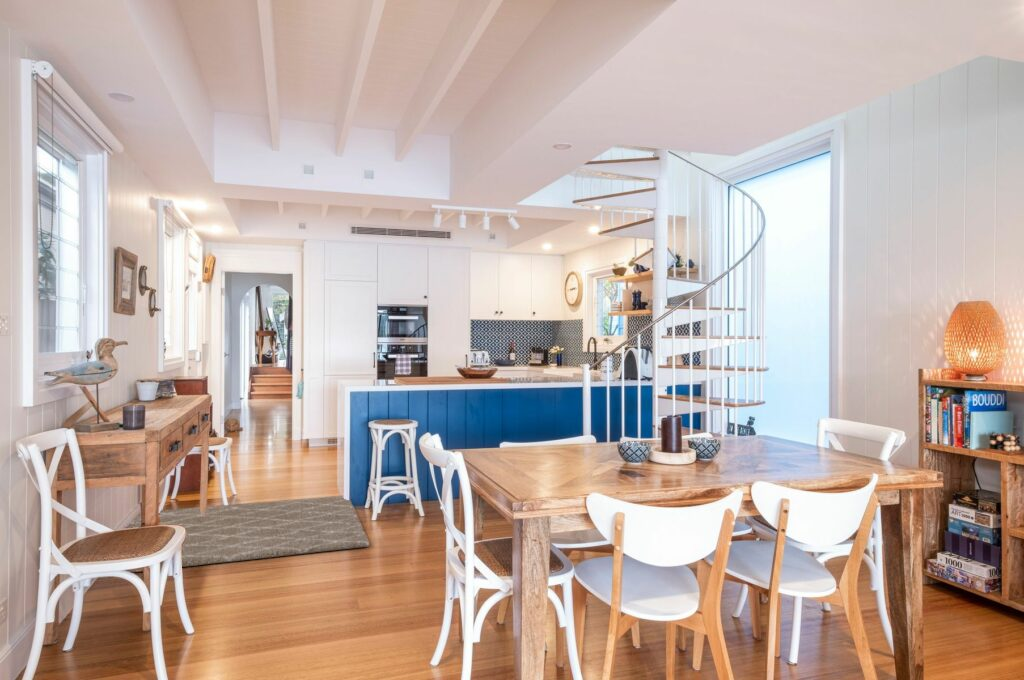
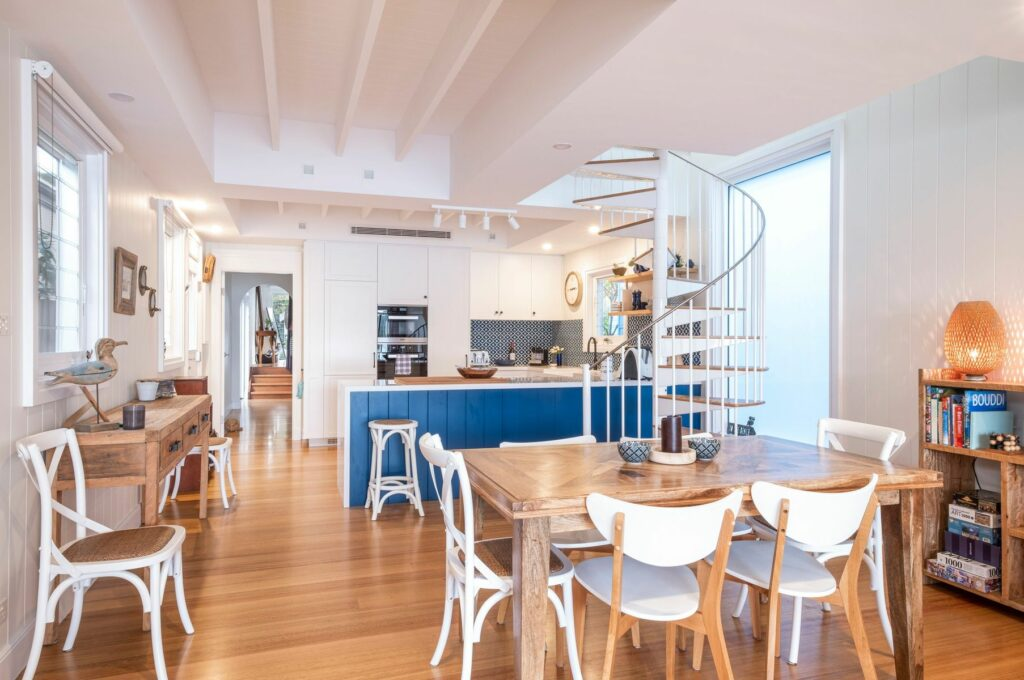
- rug [123,495,370,573]
